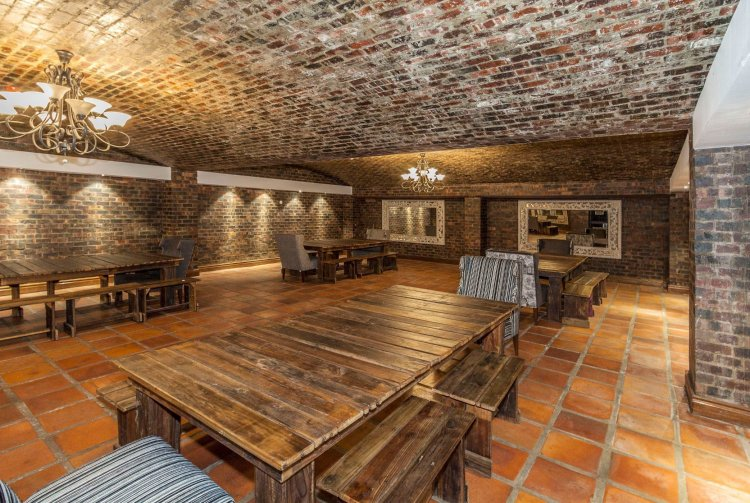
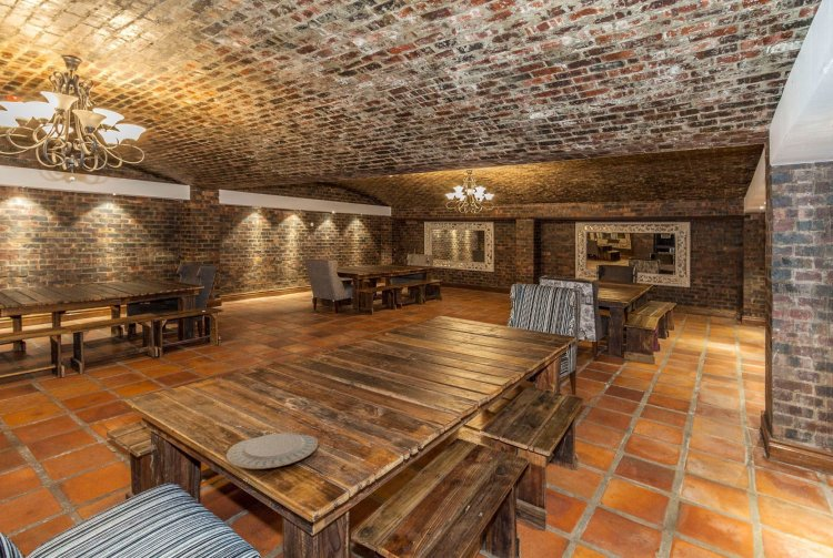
+ chinaware [225,433,319,470]
